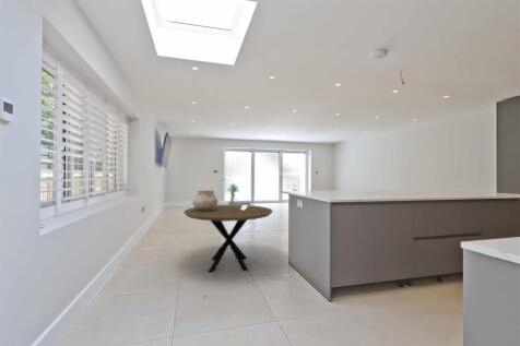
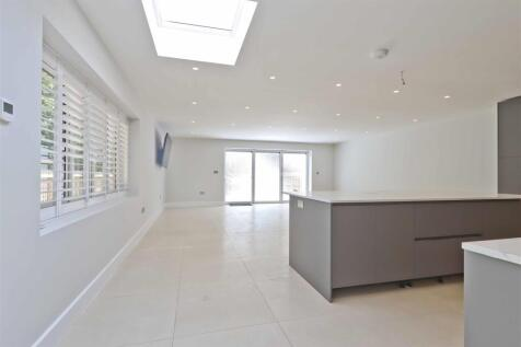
- dining table [182,204,273,273]
- bouquet [225,182,247,210]
- ceramic pot [191,189,218,211]
